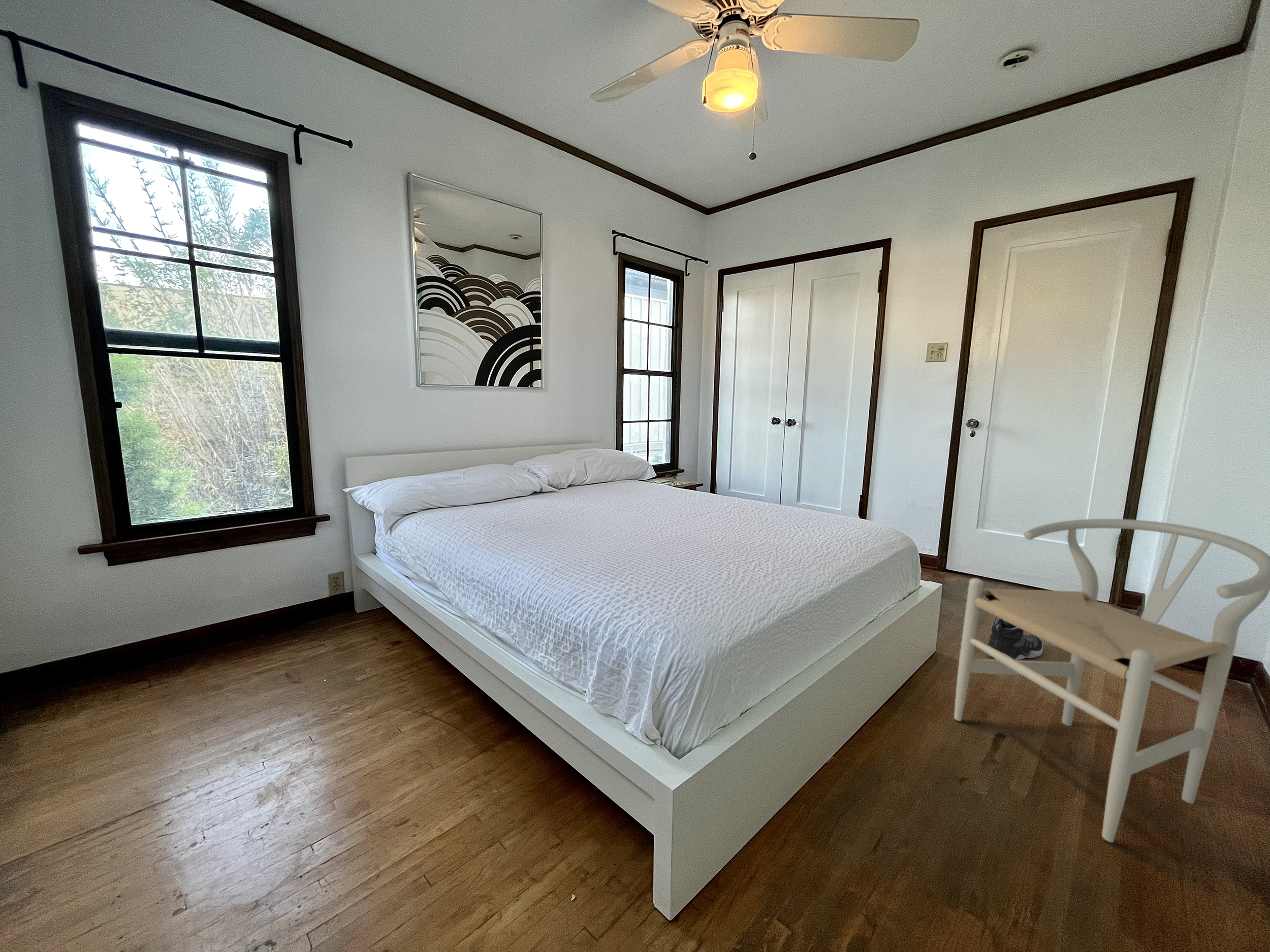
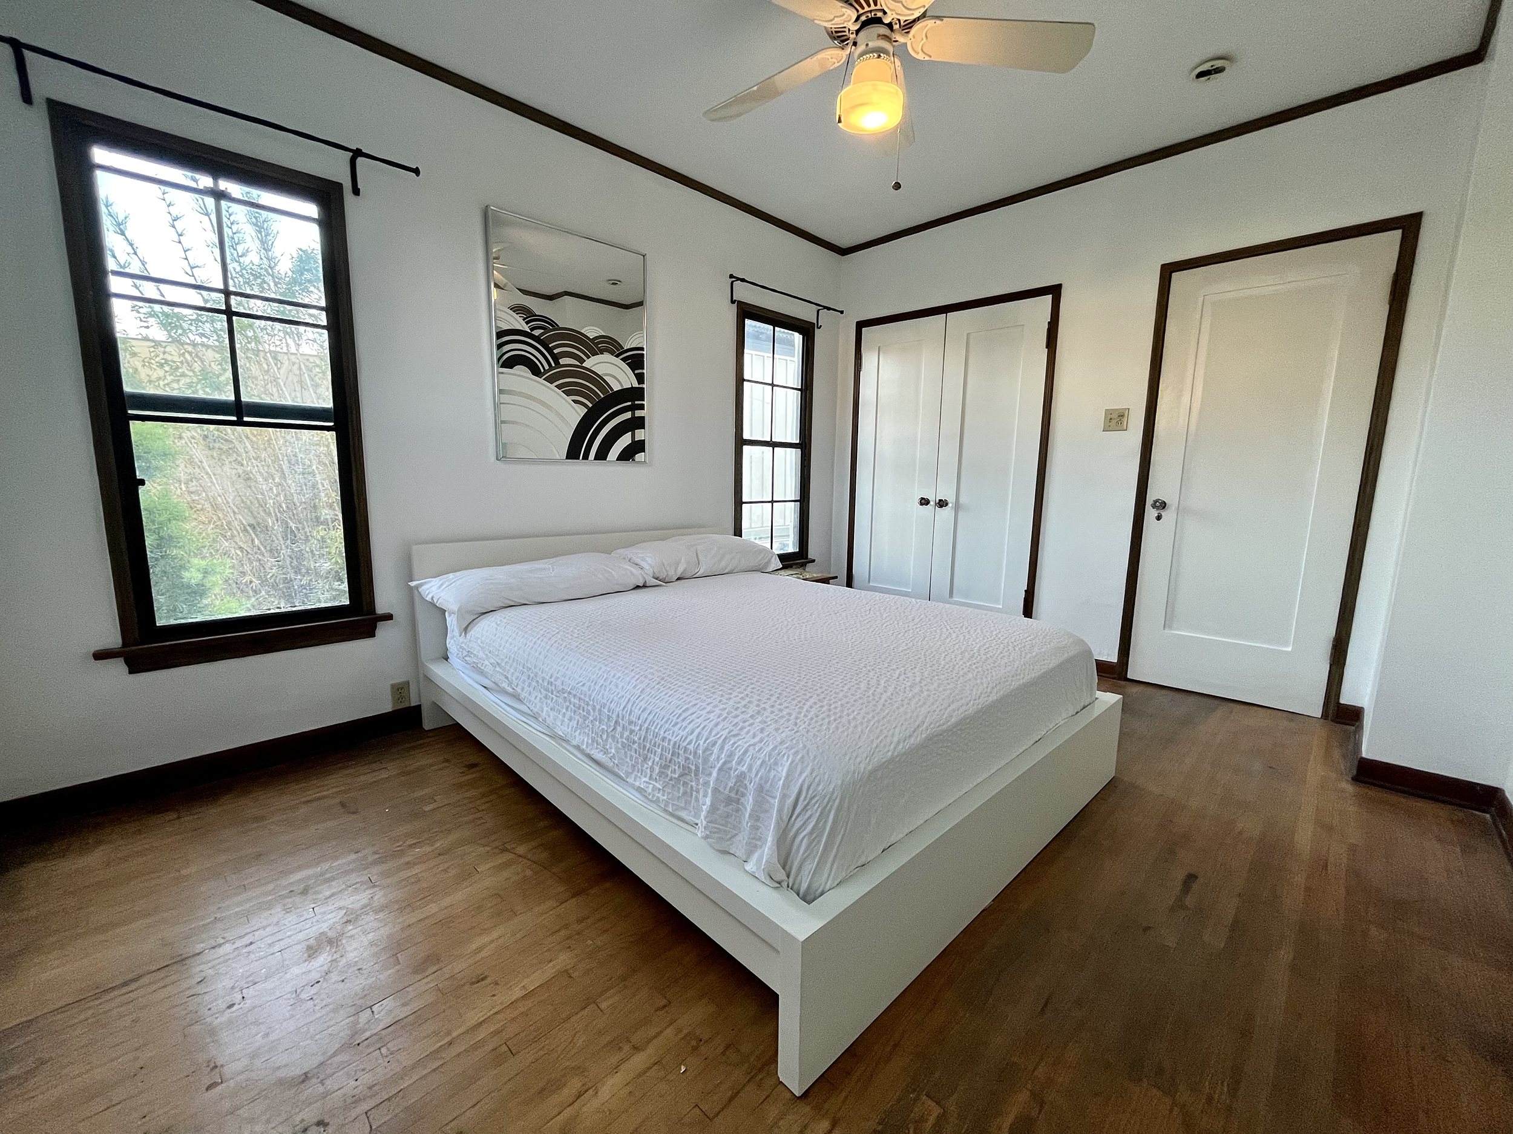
- sneaker [987,616,1044,661]
- chair [954,518,1270,843]
